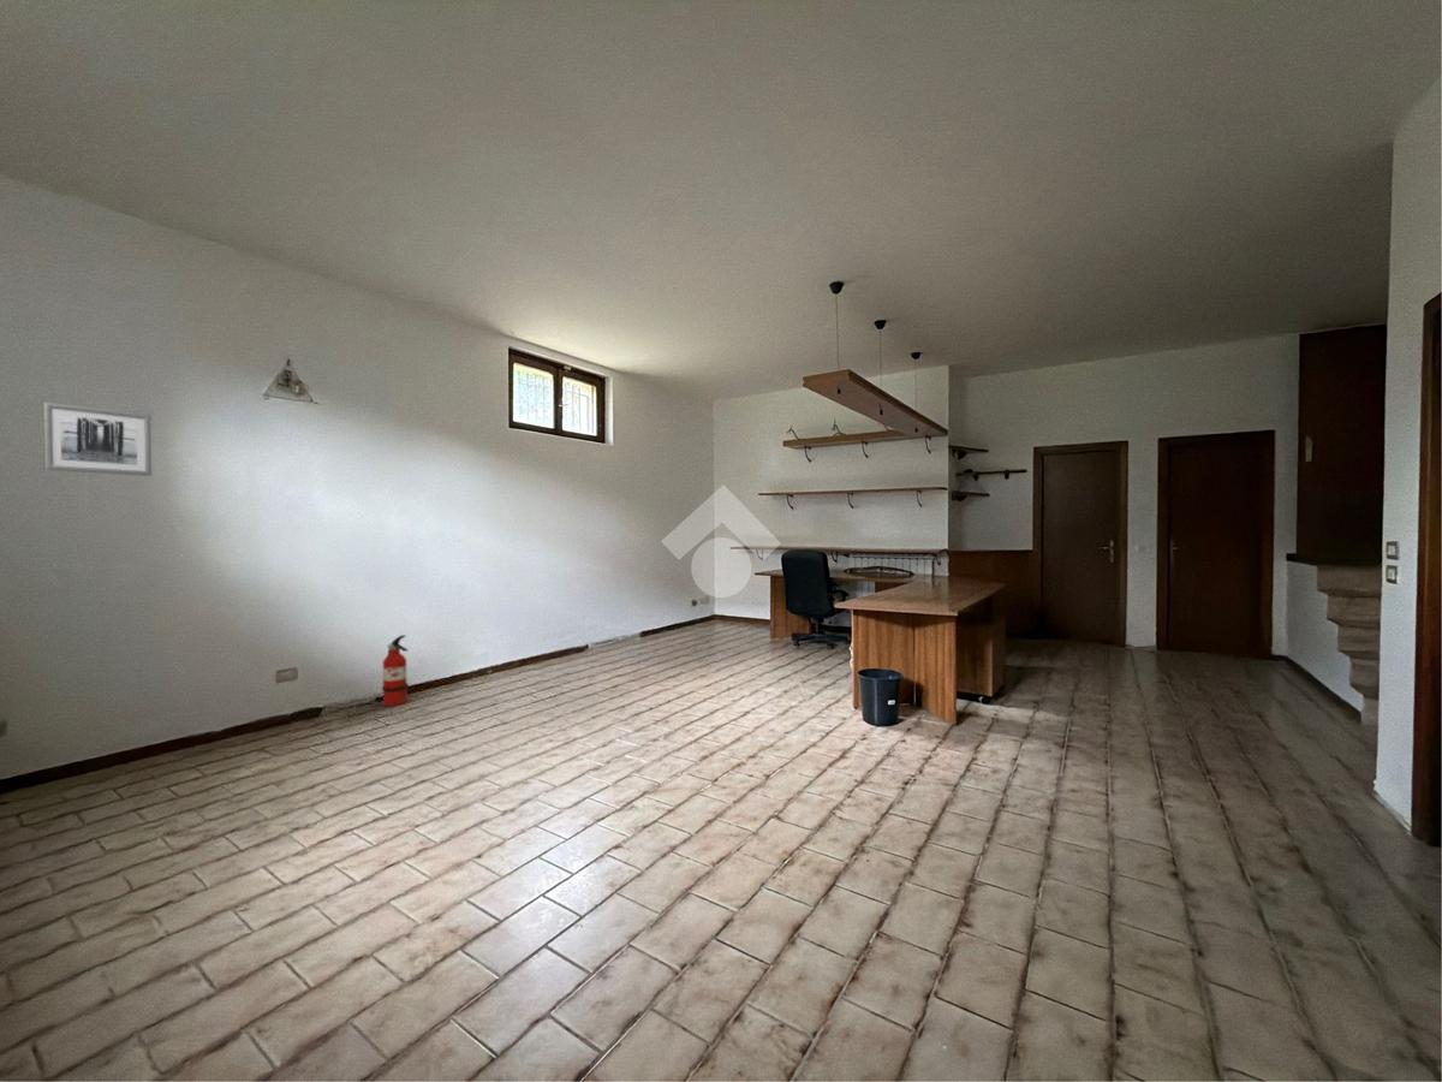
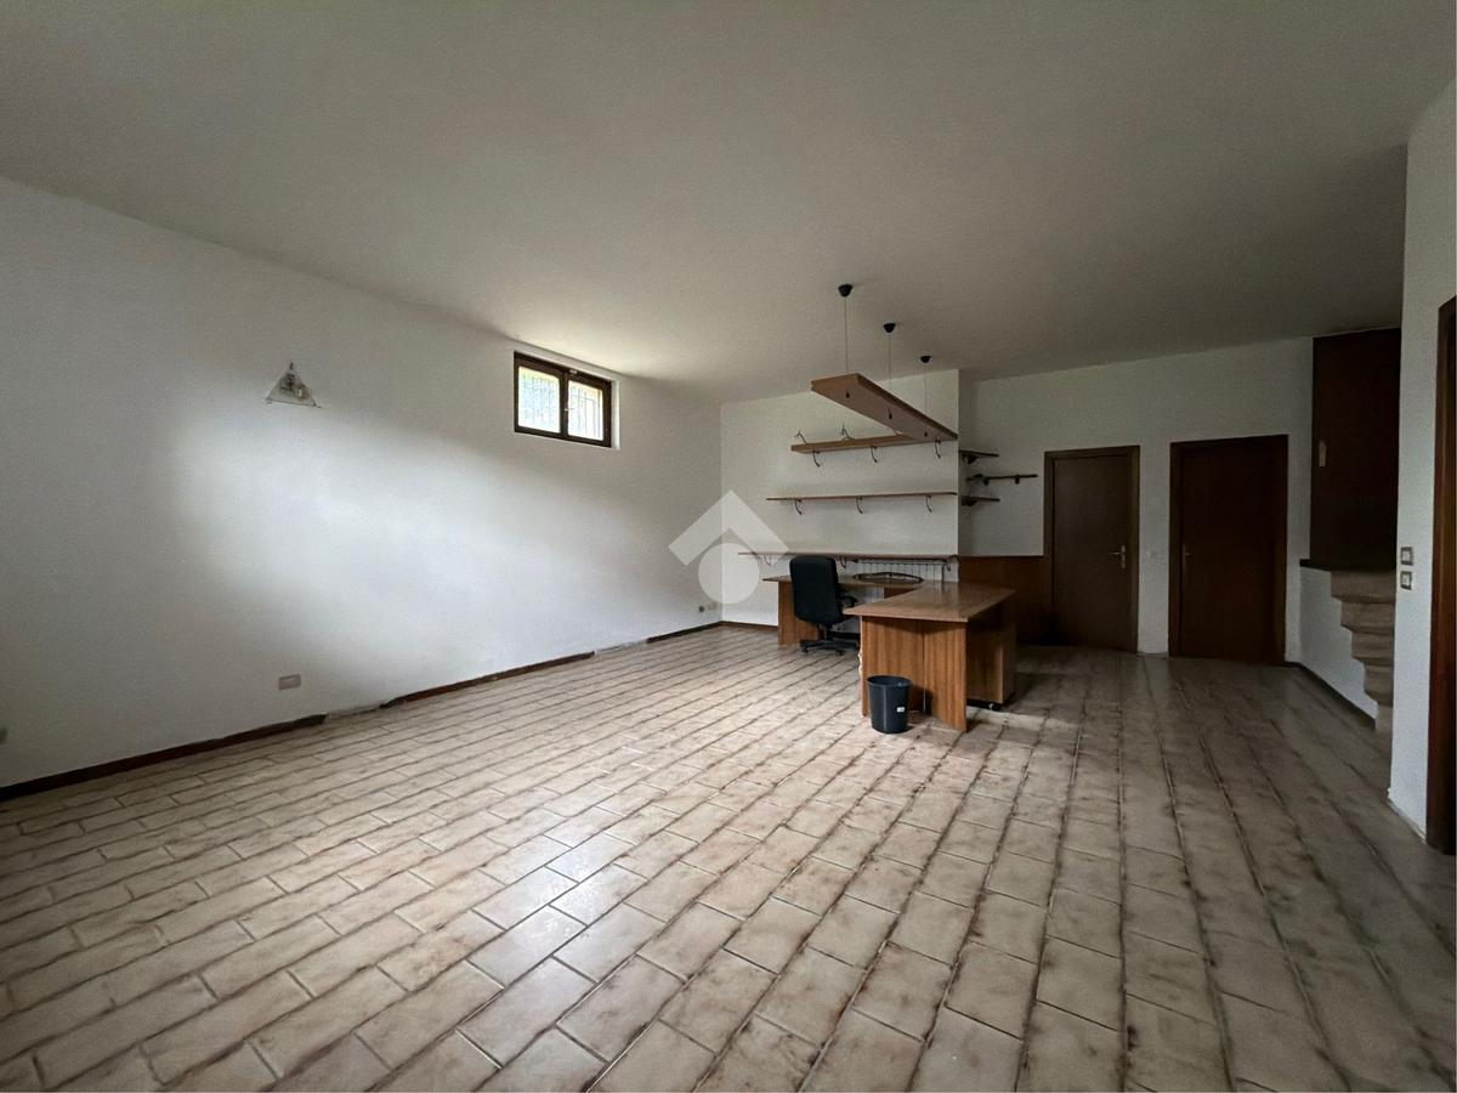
- fire extinguisher [381,634,410,707]
- wall art [42,400,153,477]
